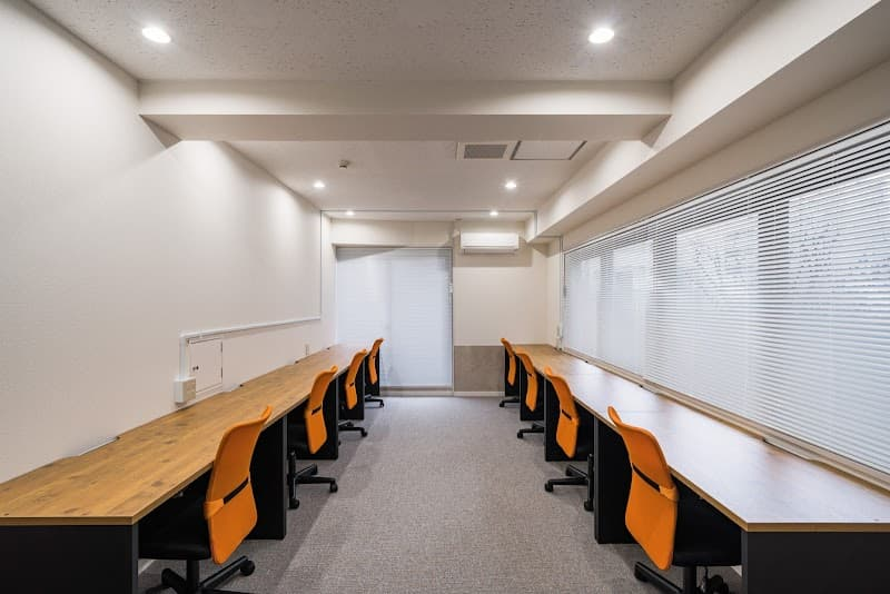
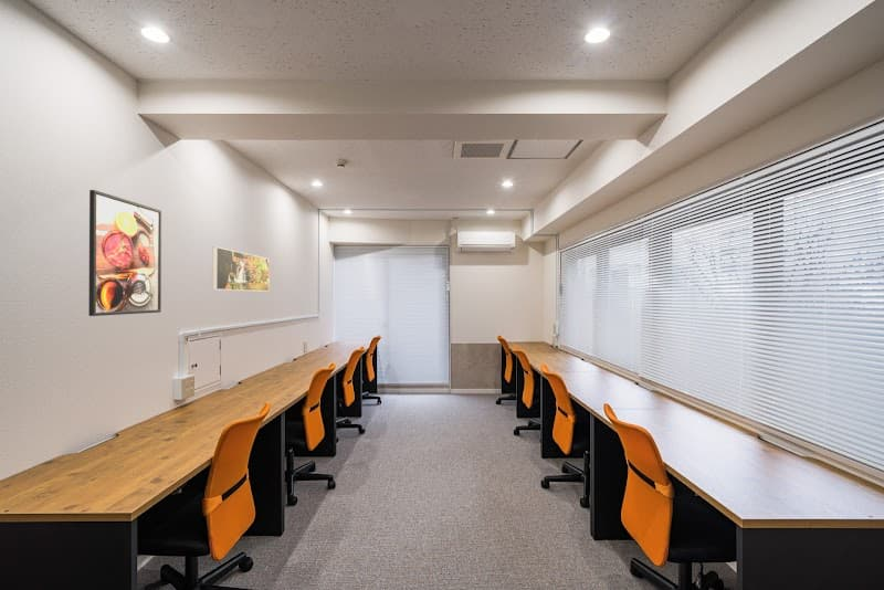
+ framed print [87,189,162,317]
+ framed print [211,246,271,293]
